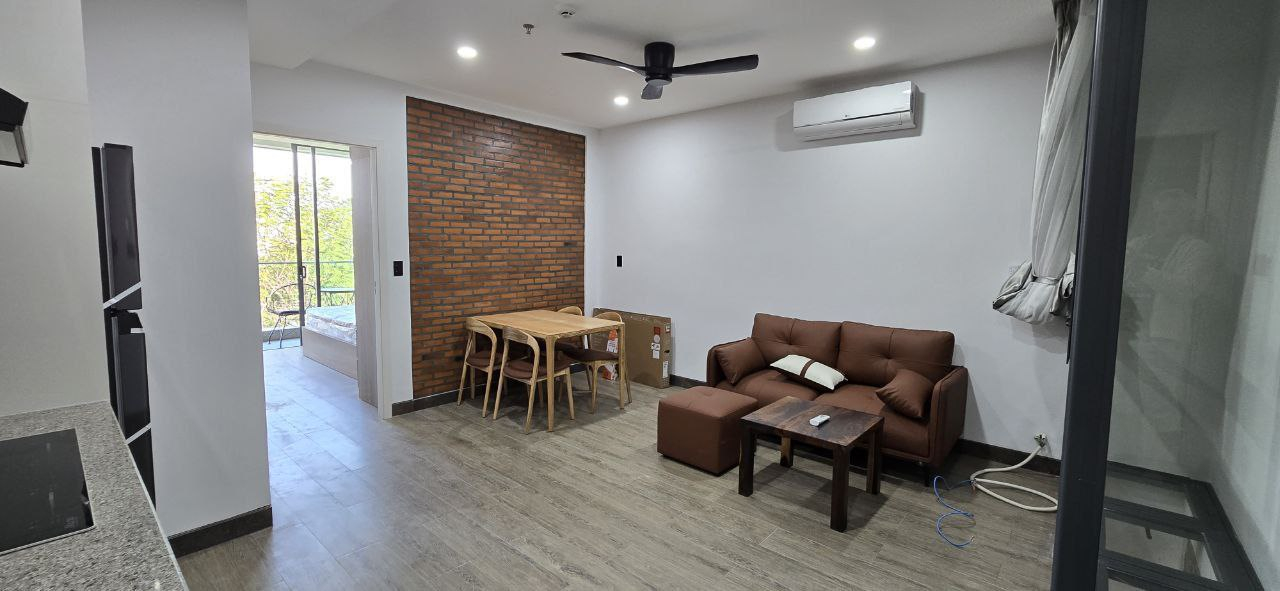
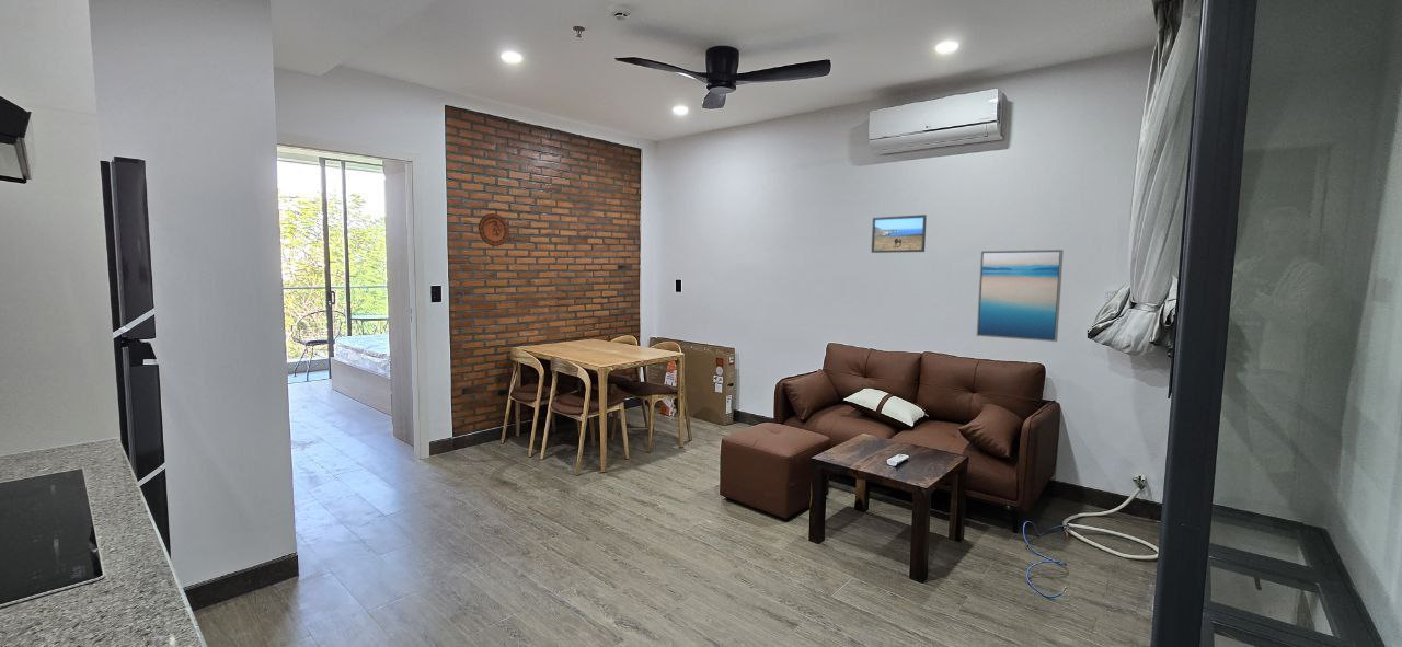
+ decorative plate [478,212,510,247]
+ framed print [871,213,928,254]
+ wall art [976,249,1065,343]
